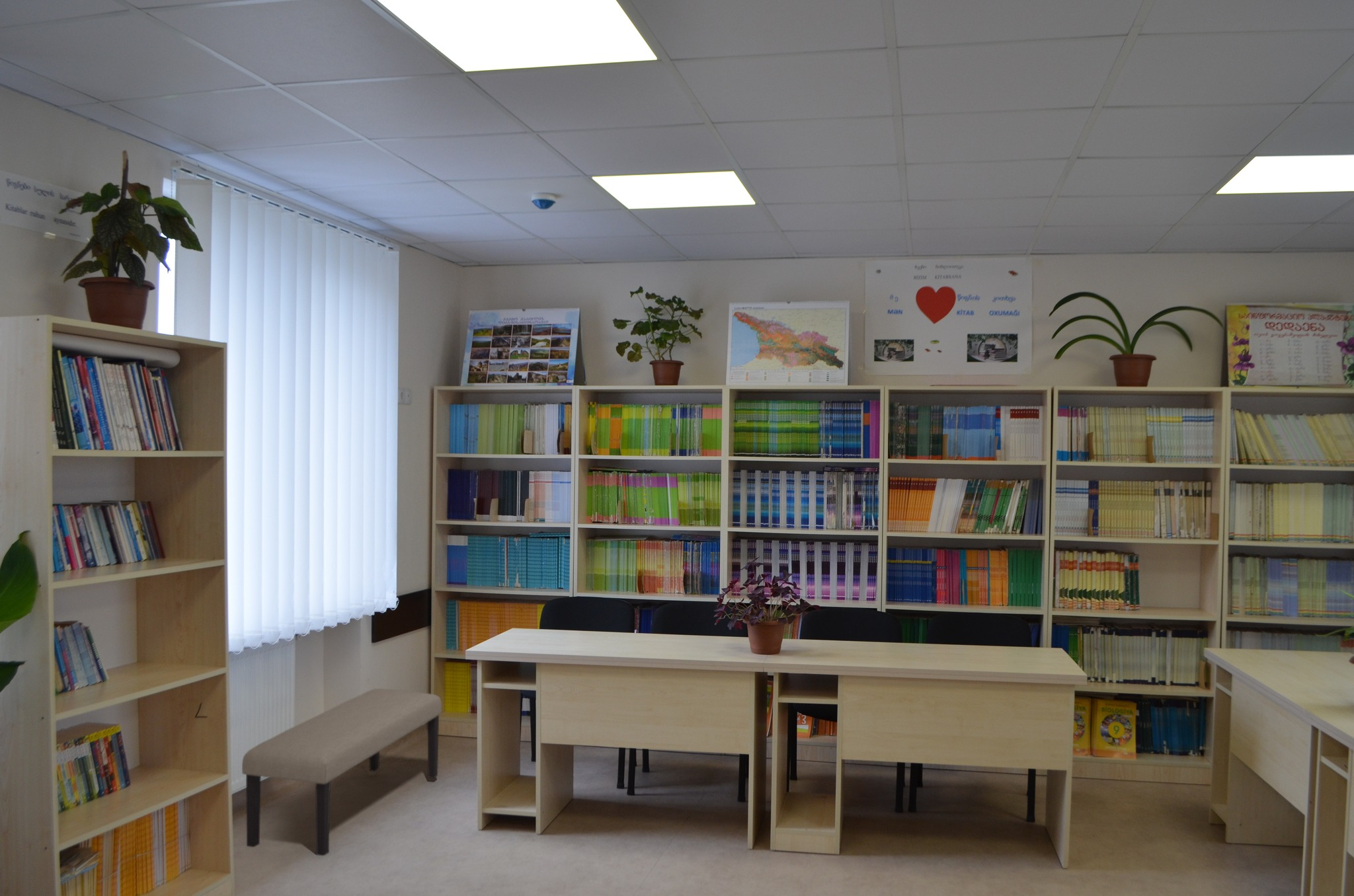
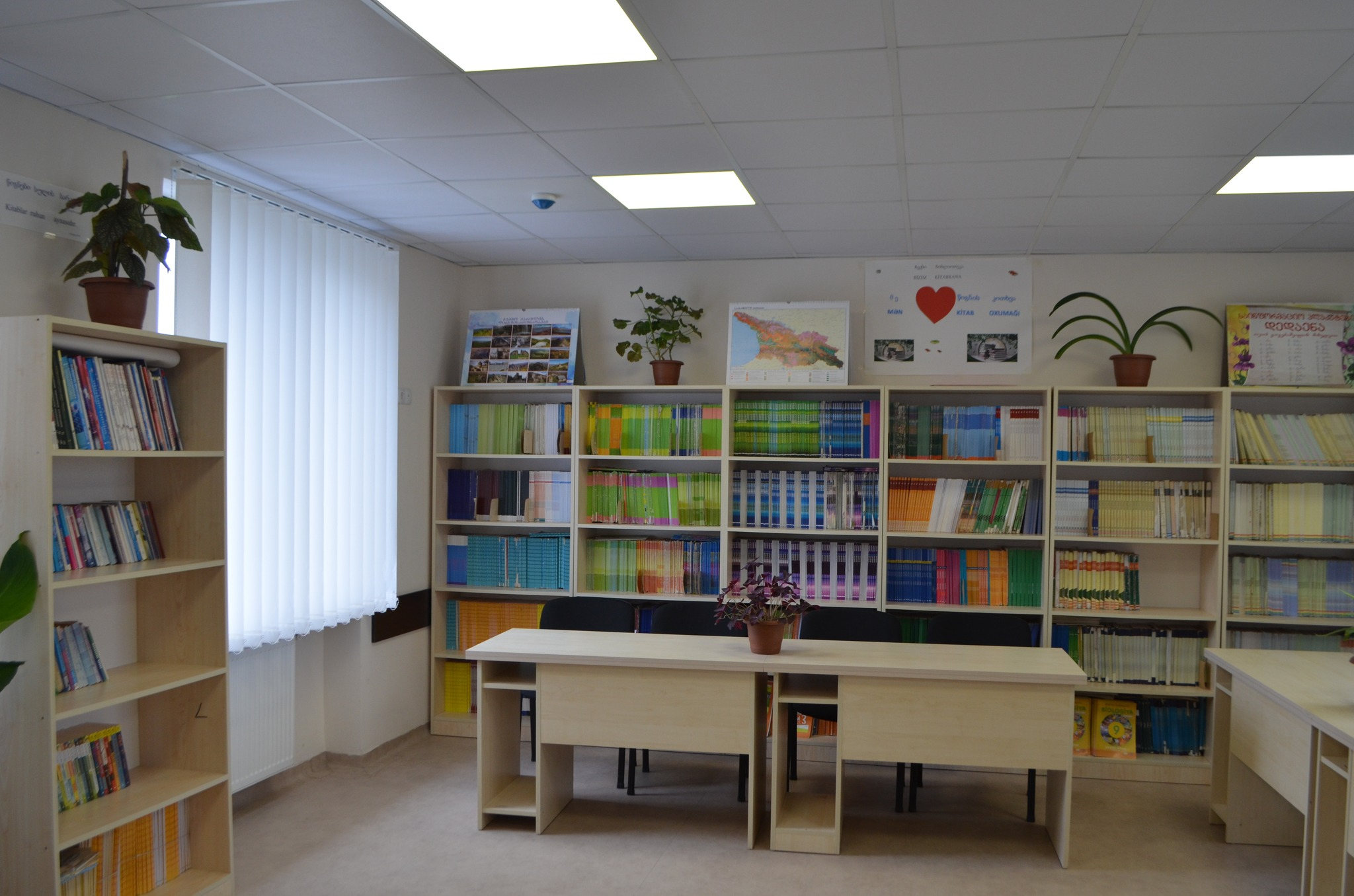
- bench [241,688,442,856]
